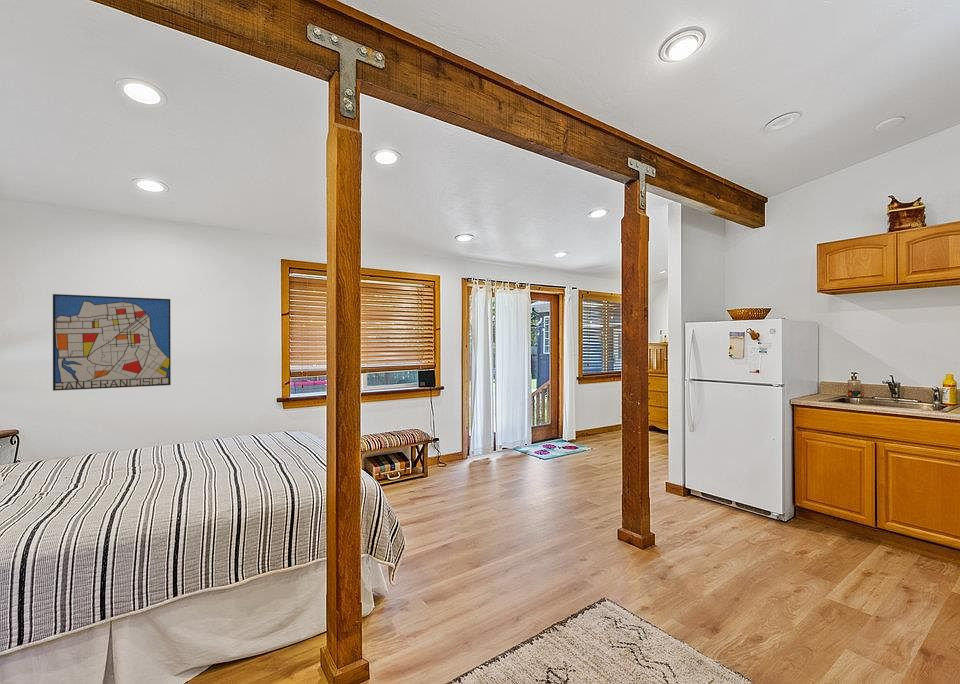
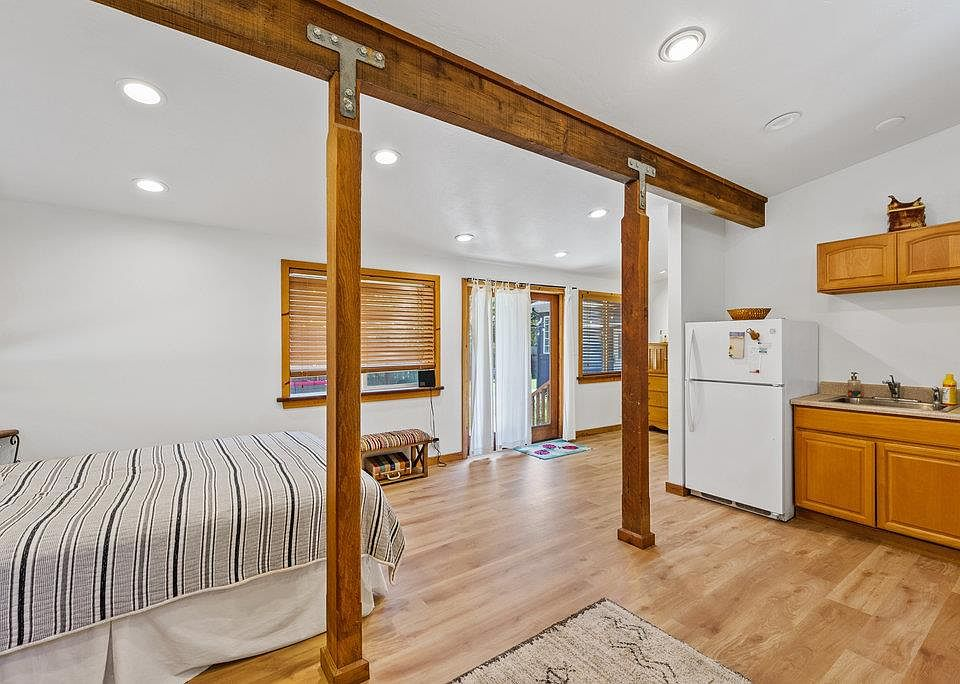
- wall art [52,293,172,392]
